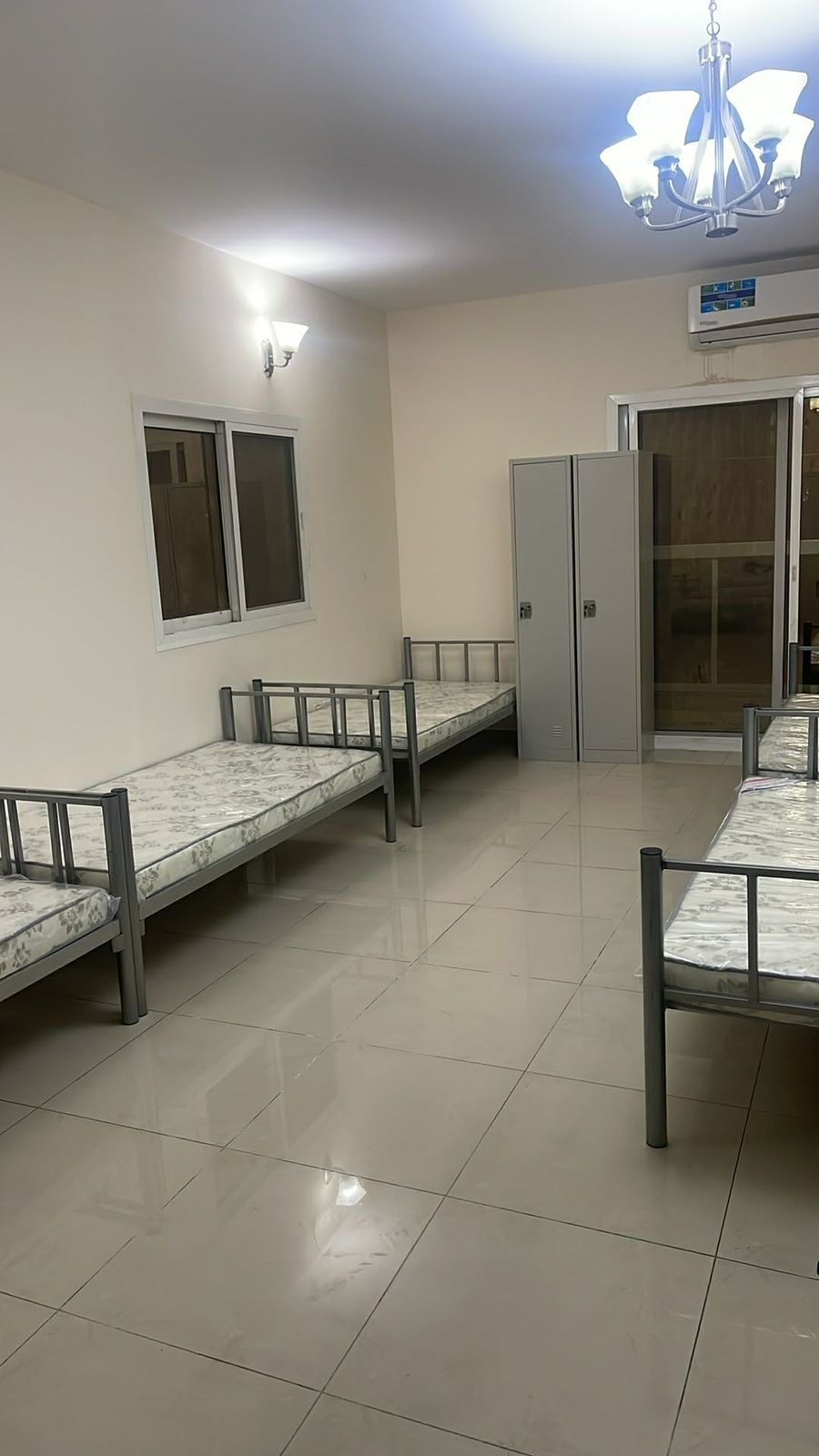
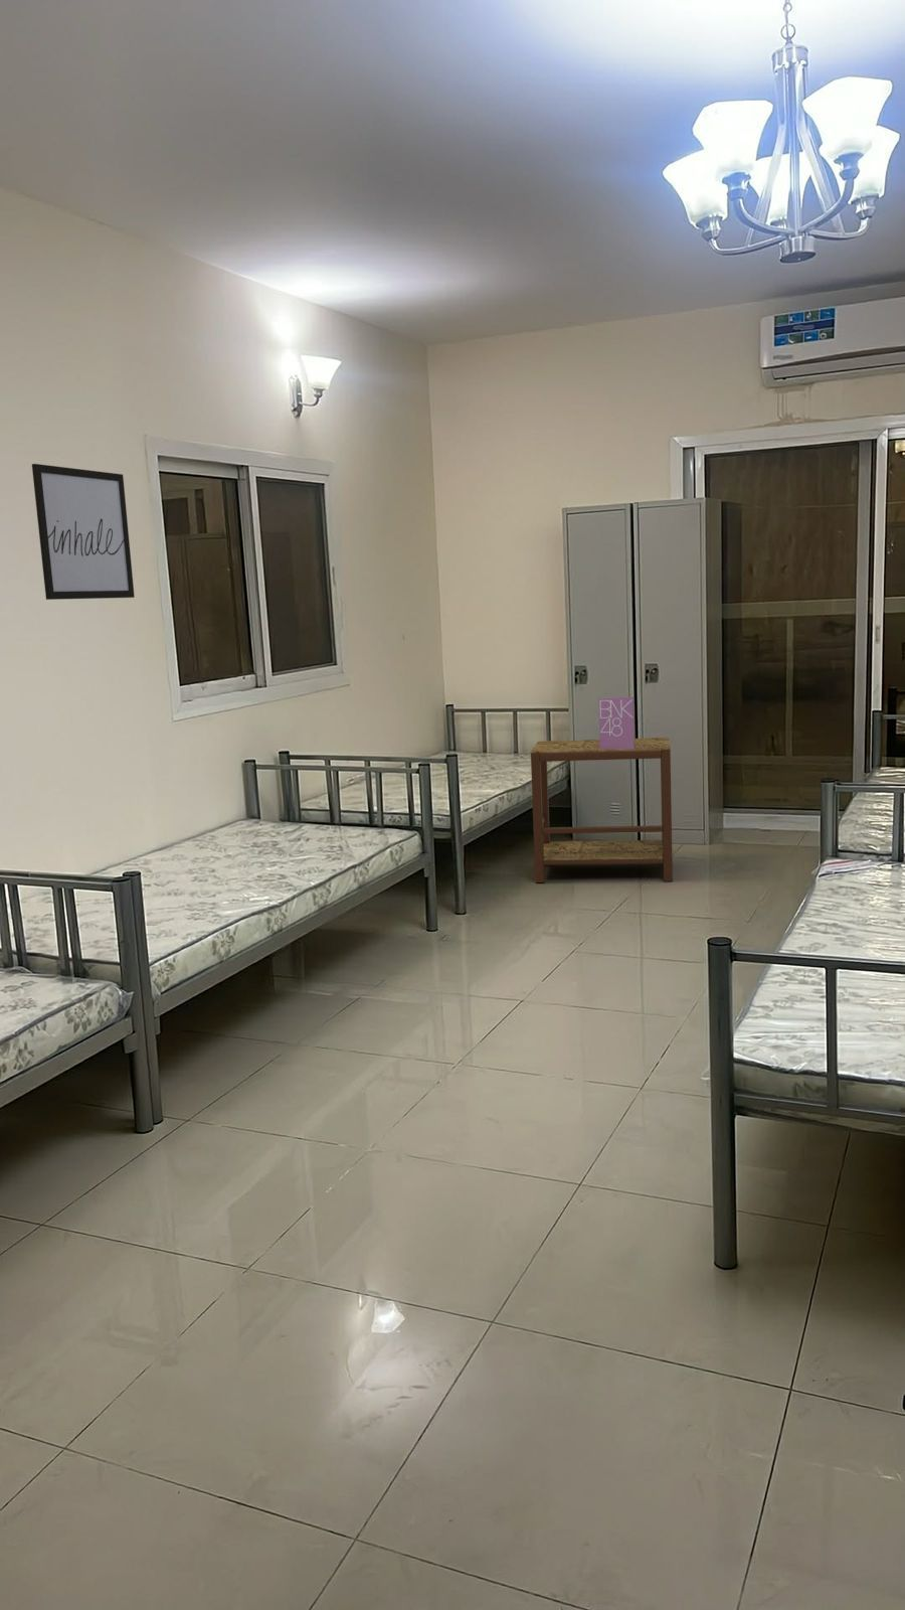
+ book [598,697,635,750]
+ wall art [31,463,136,600]
+ side table [530,736,674,884]
